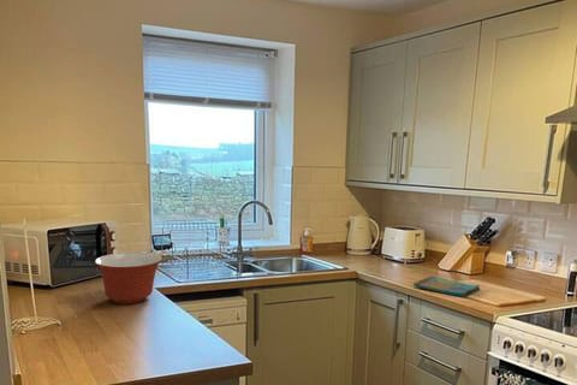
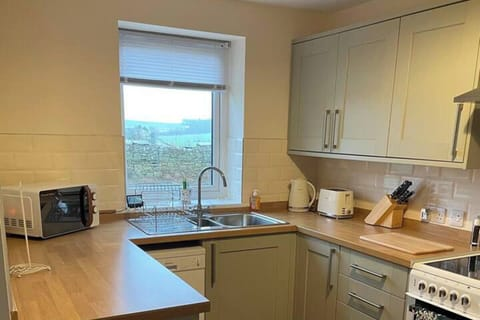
- mixing bowl [94,251,163,306]
- dish towel [412,274,481,298]
